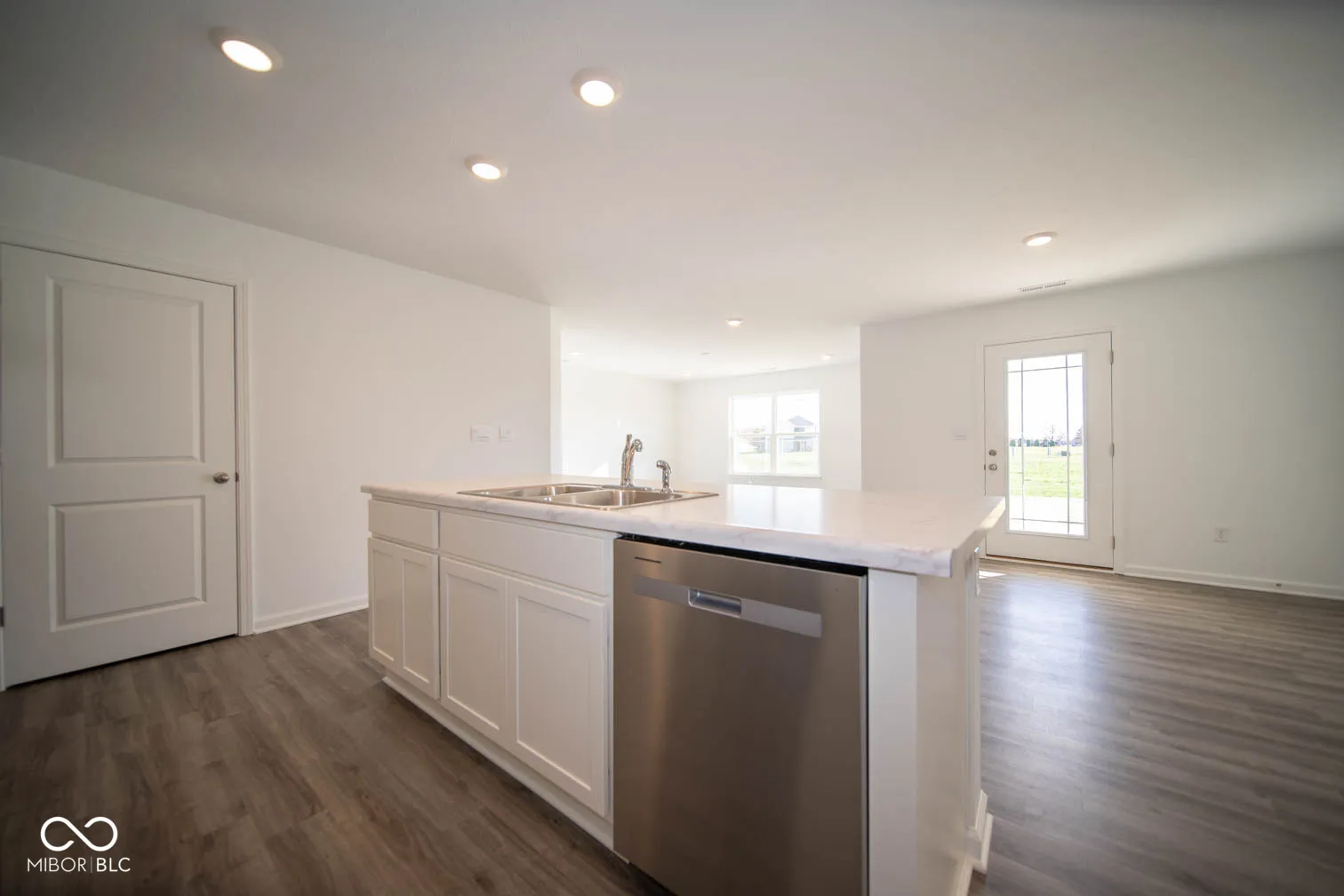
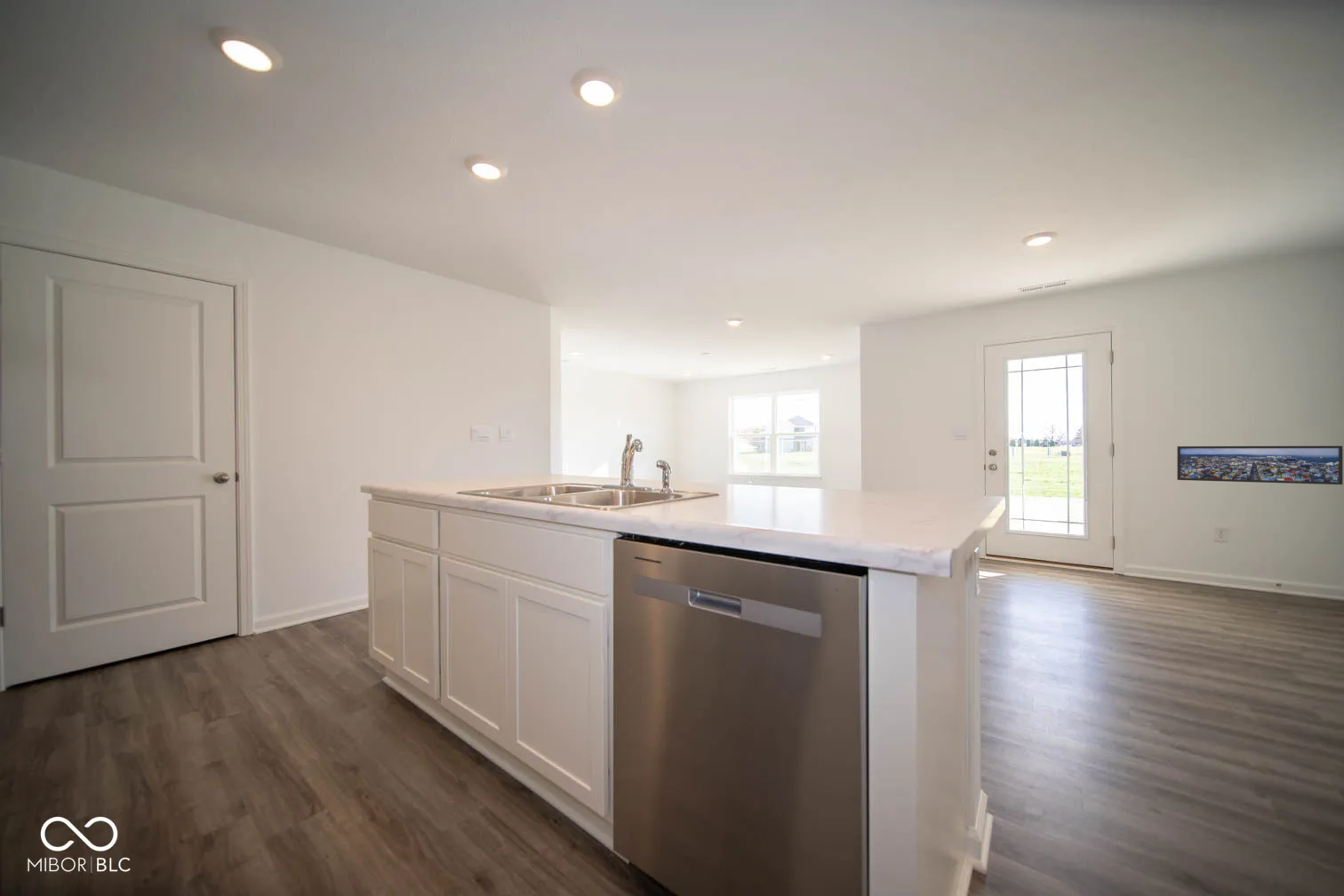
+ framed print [1176,445,1344,485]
